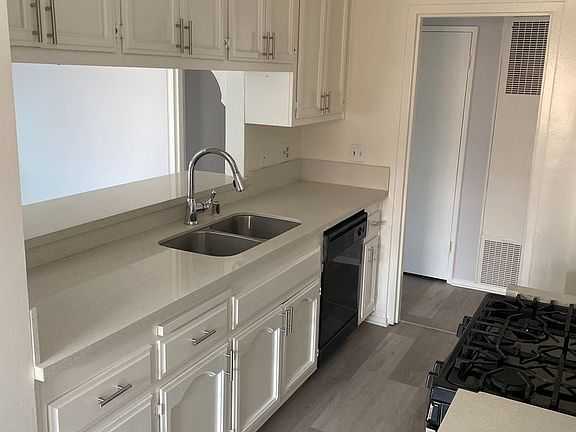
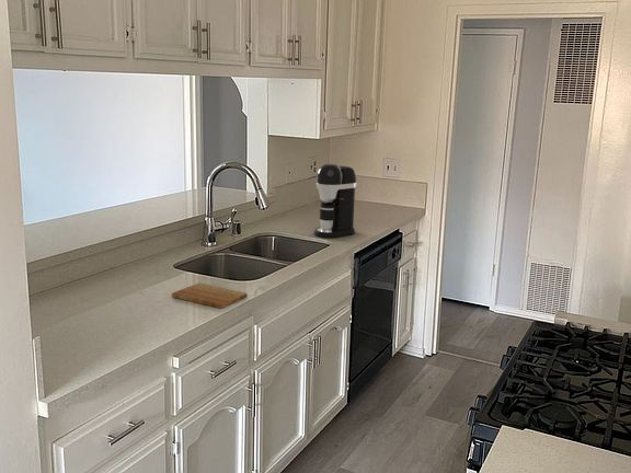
+ cutting board [171,281,249,310]
+ coffee maker [313,162,357,239]
